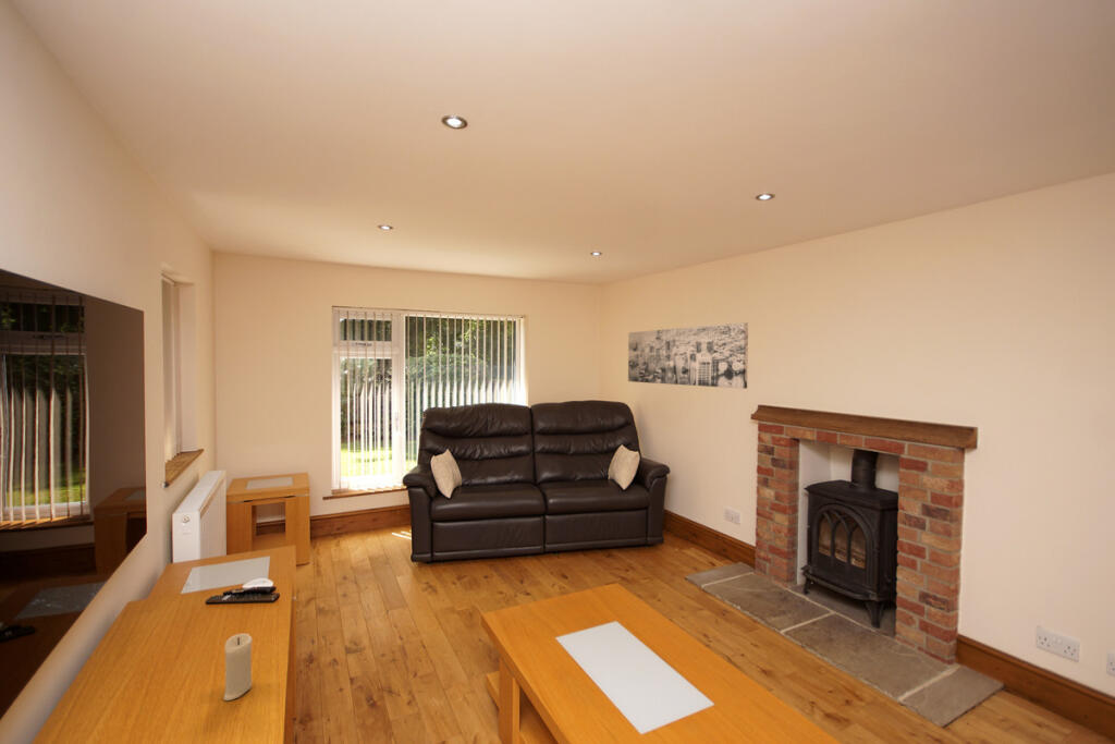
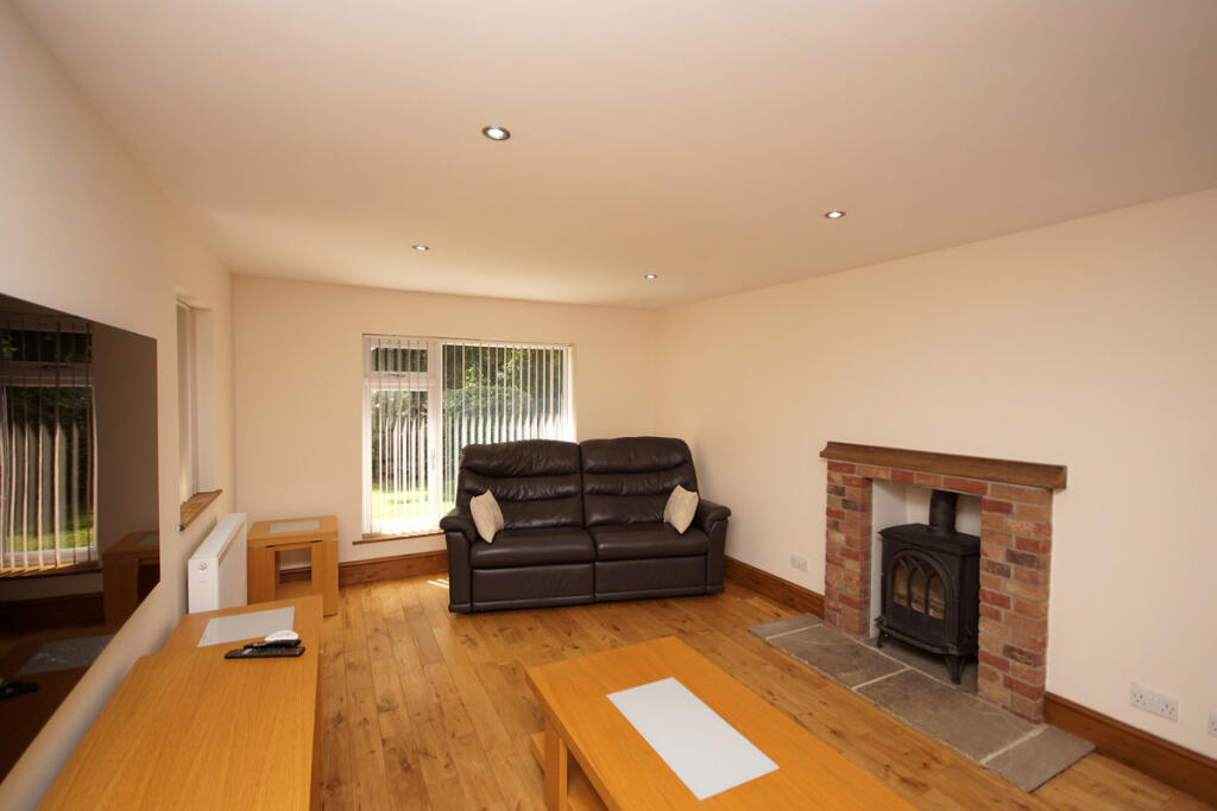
- wall art [627,321,749,390]
- candle [222,633,253,702]
